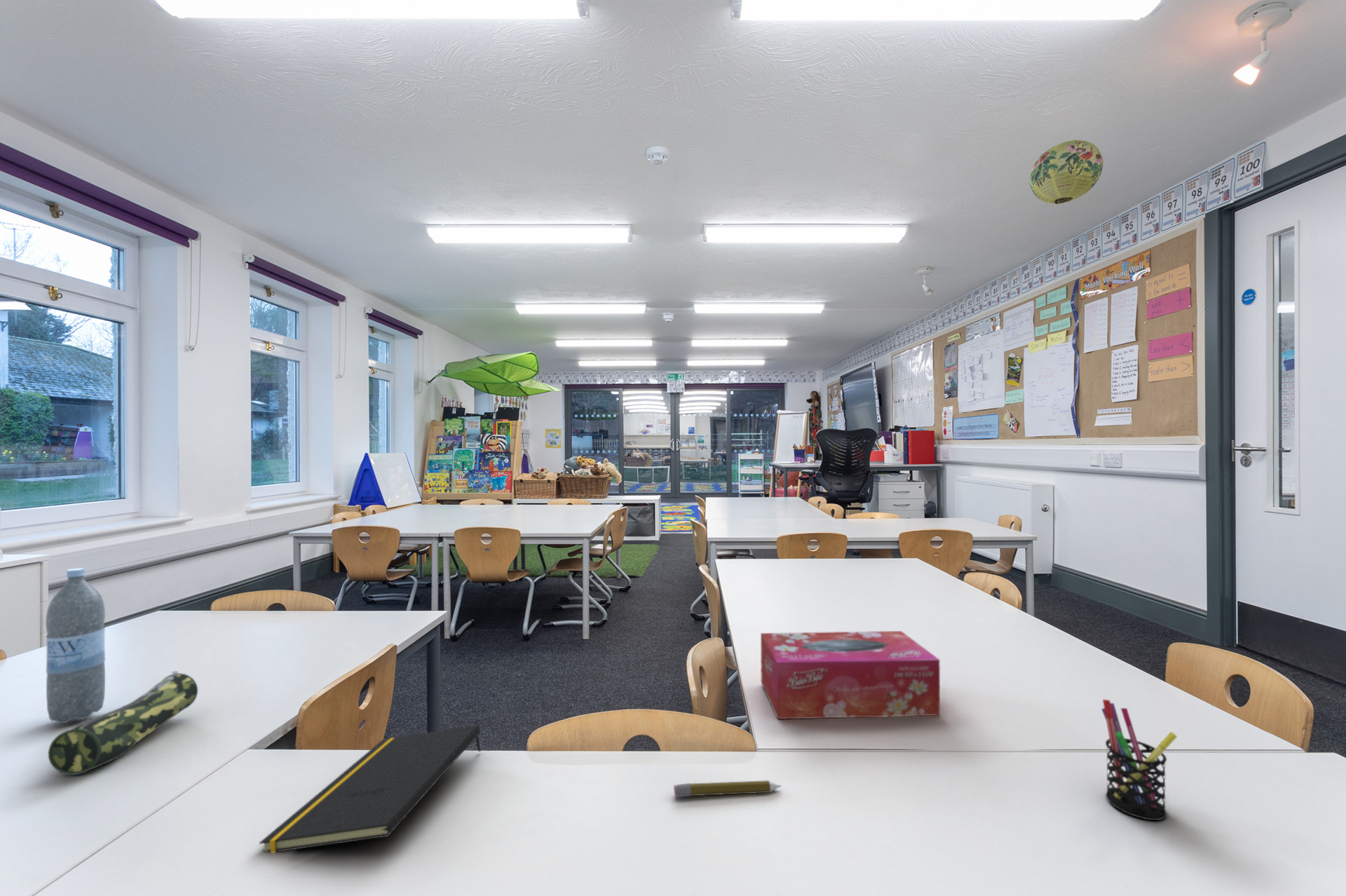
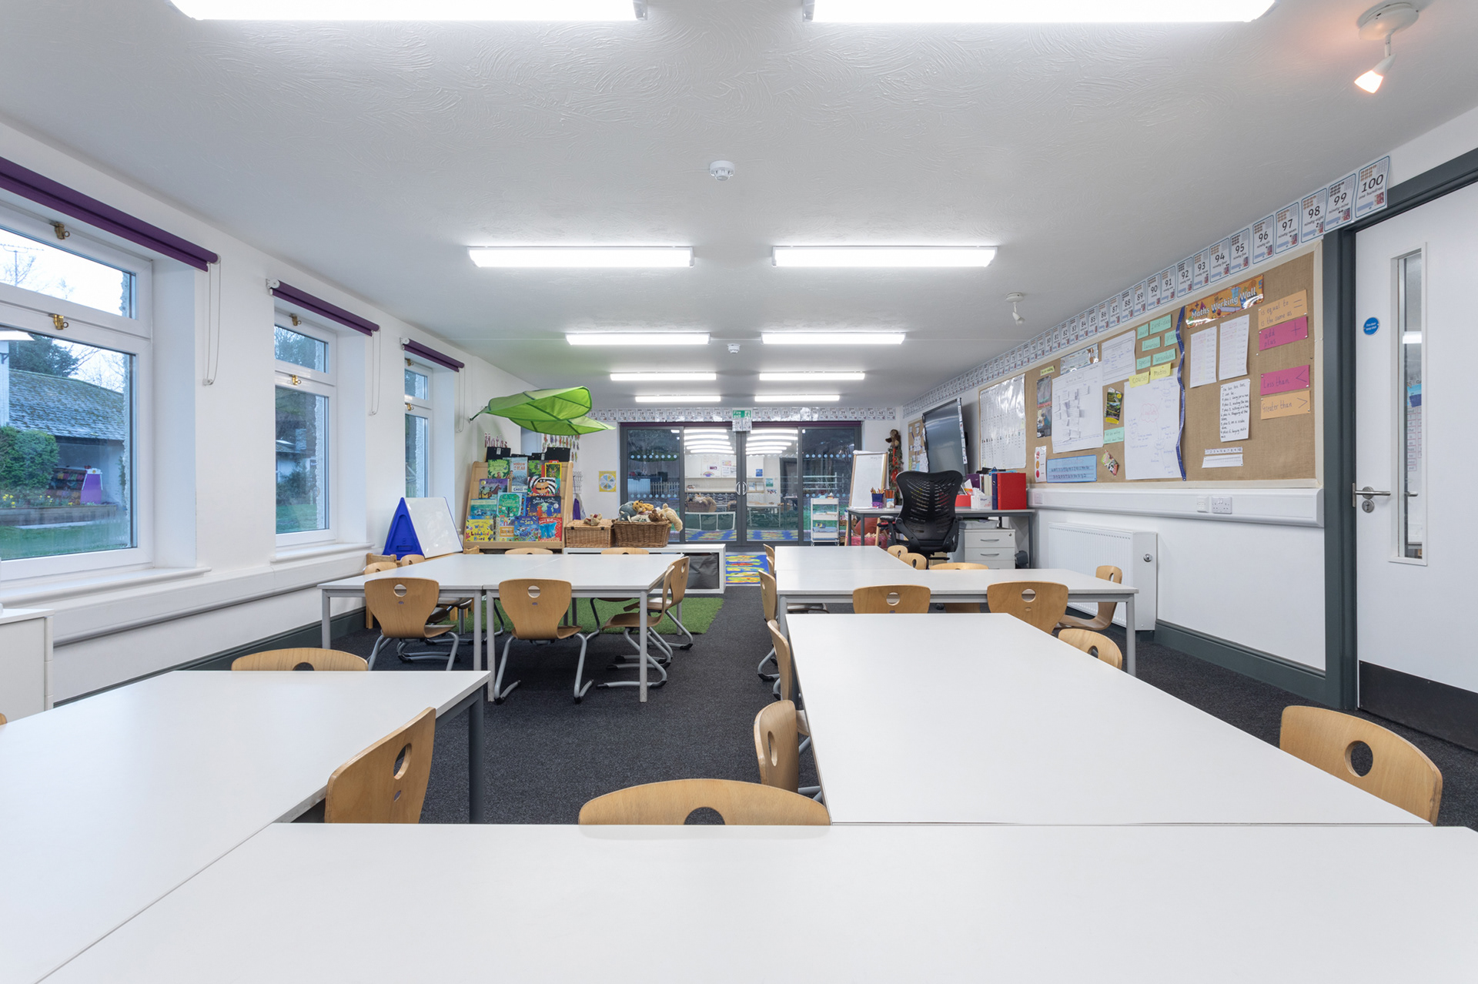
- pen holder [1101,699,1178,821]
- paper lantern [1029,140,1104,205]
- pencil case [48,670,198,776]
- pencil [673,780,782,797]
- water bottle [45,567,106,724]
- notepad [259,724,482,854]
- tissue box [760,630,941,720]
